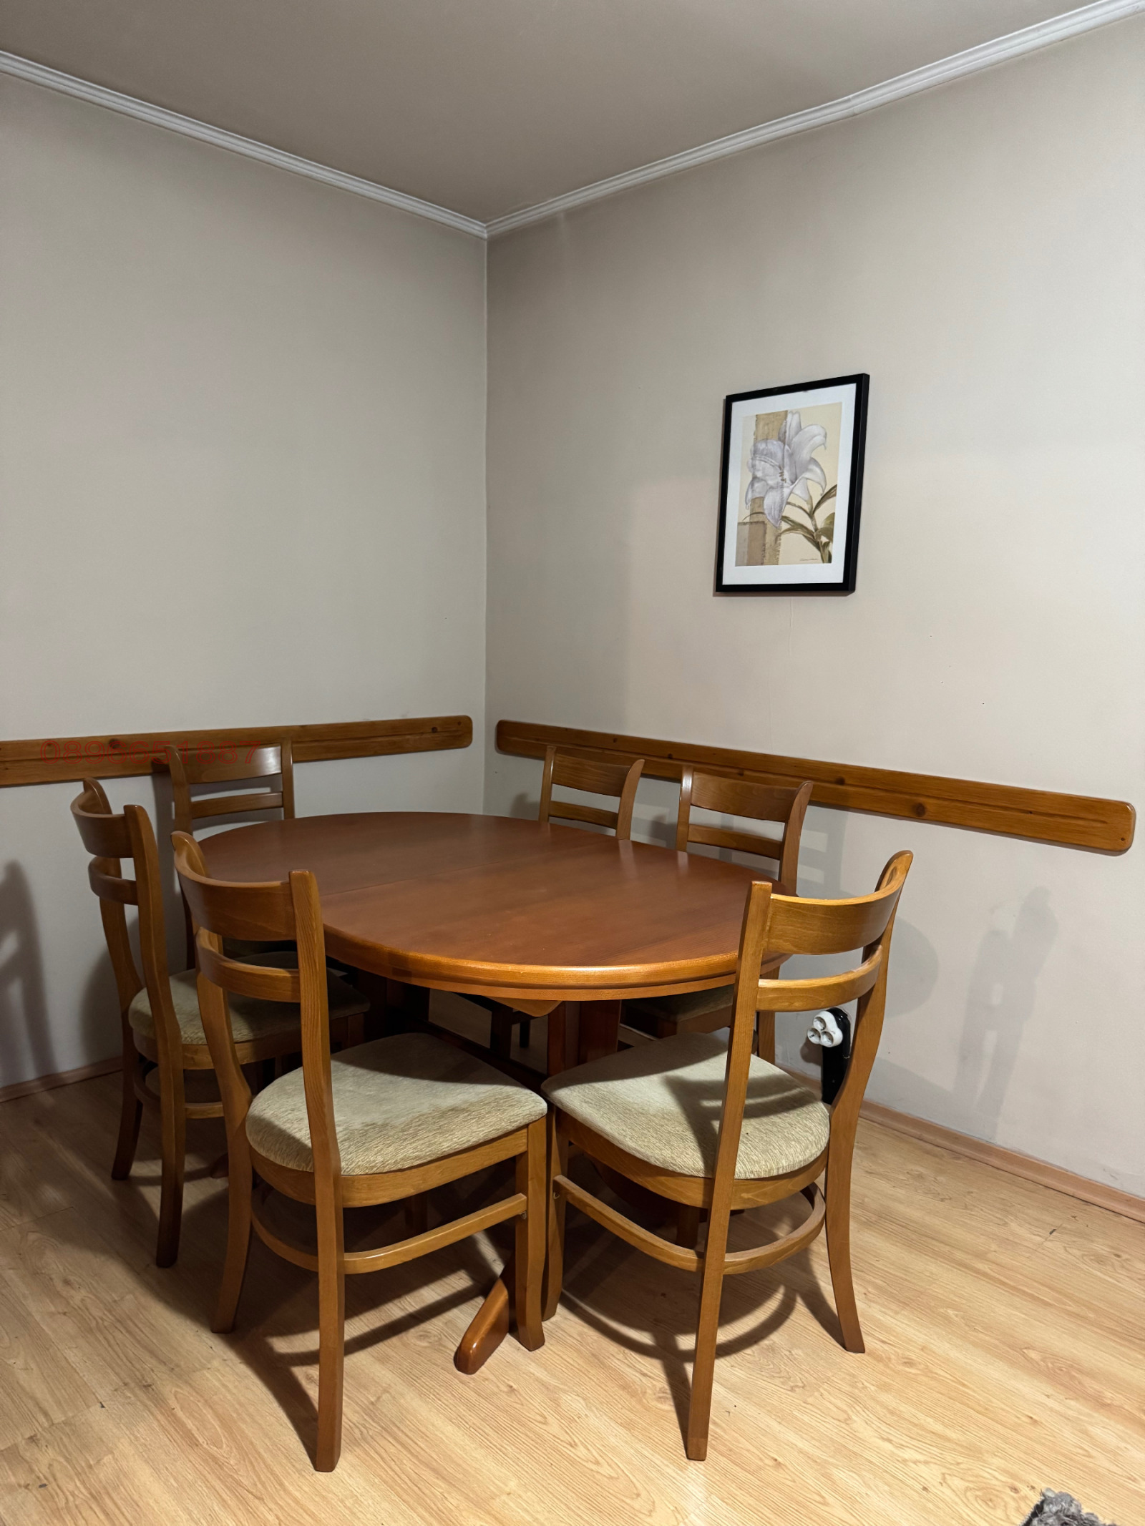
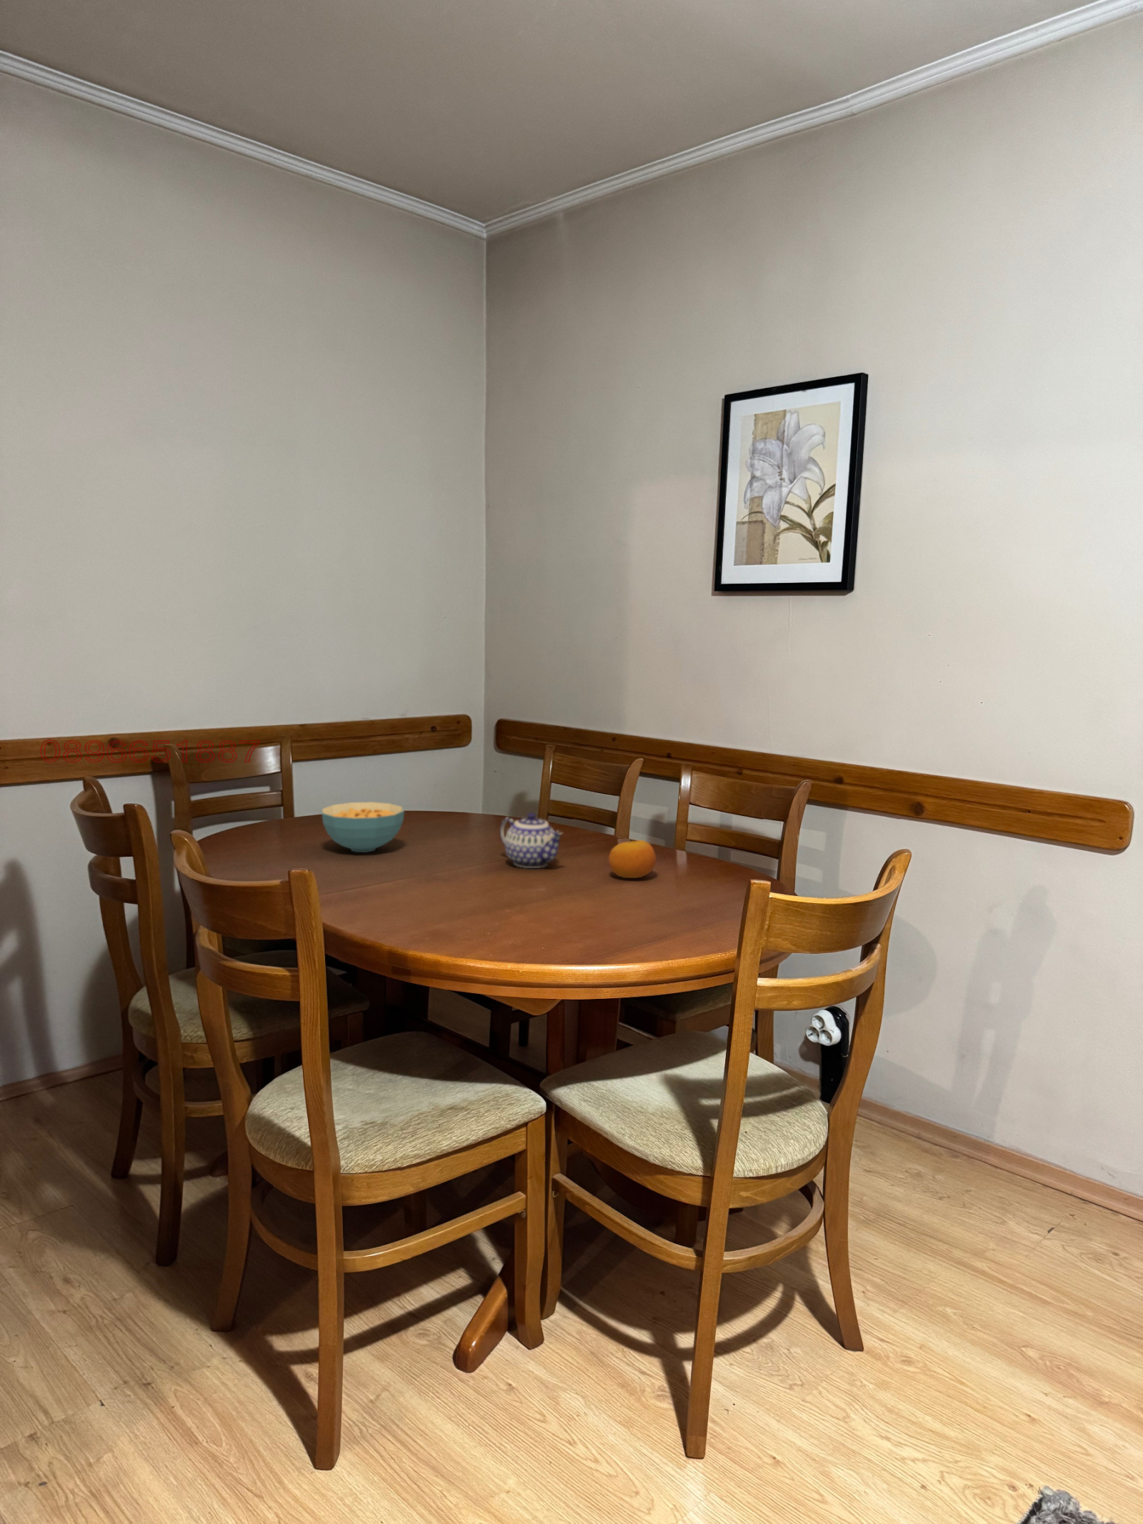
+ fruit [608,839,657,879]
+ teapot [499,812,563,868]
+ cereal bowl [321,801,405,853]
